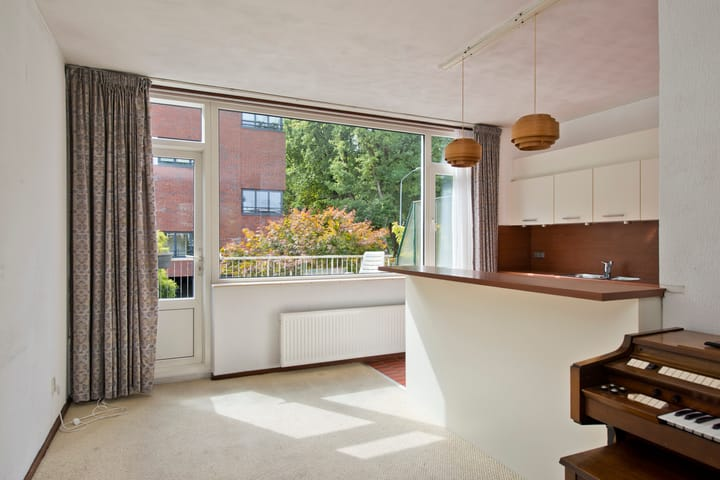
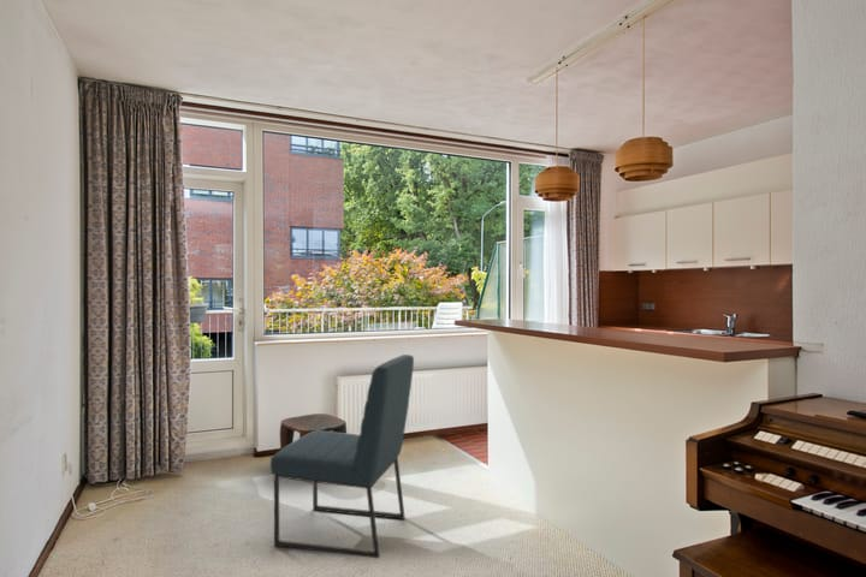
+ stool [279,412,348,450]
+ chair [269,353,415,559]
